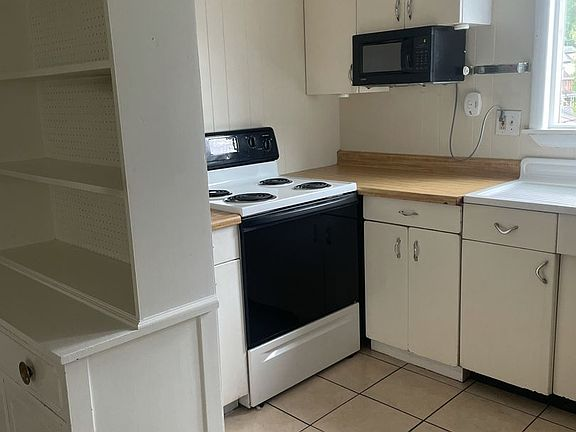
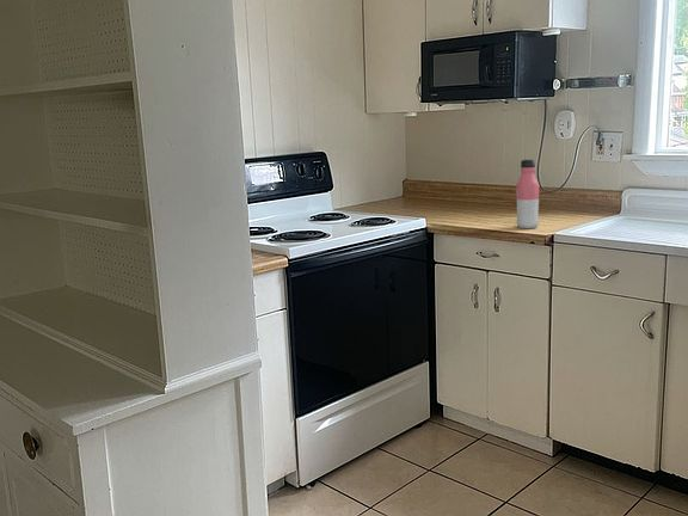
+ water bottle [515,159,540,229]
